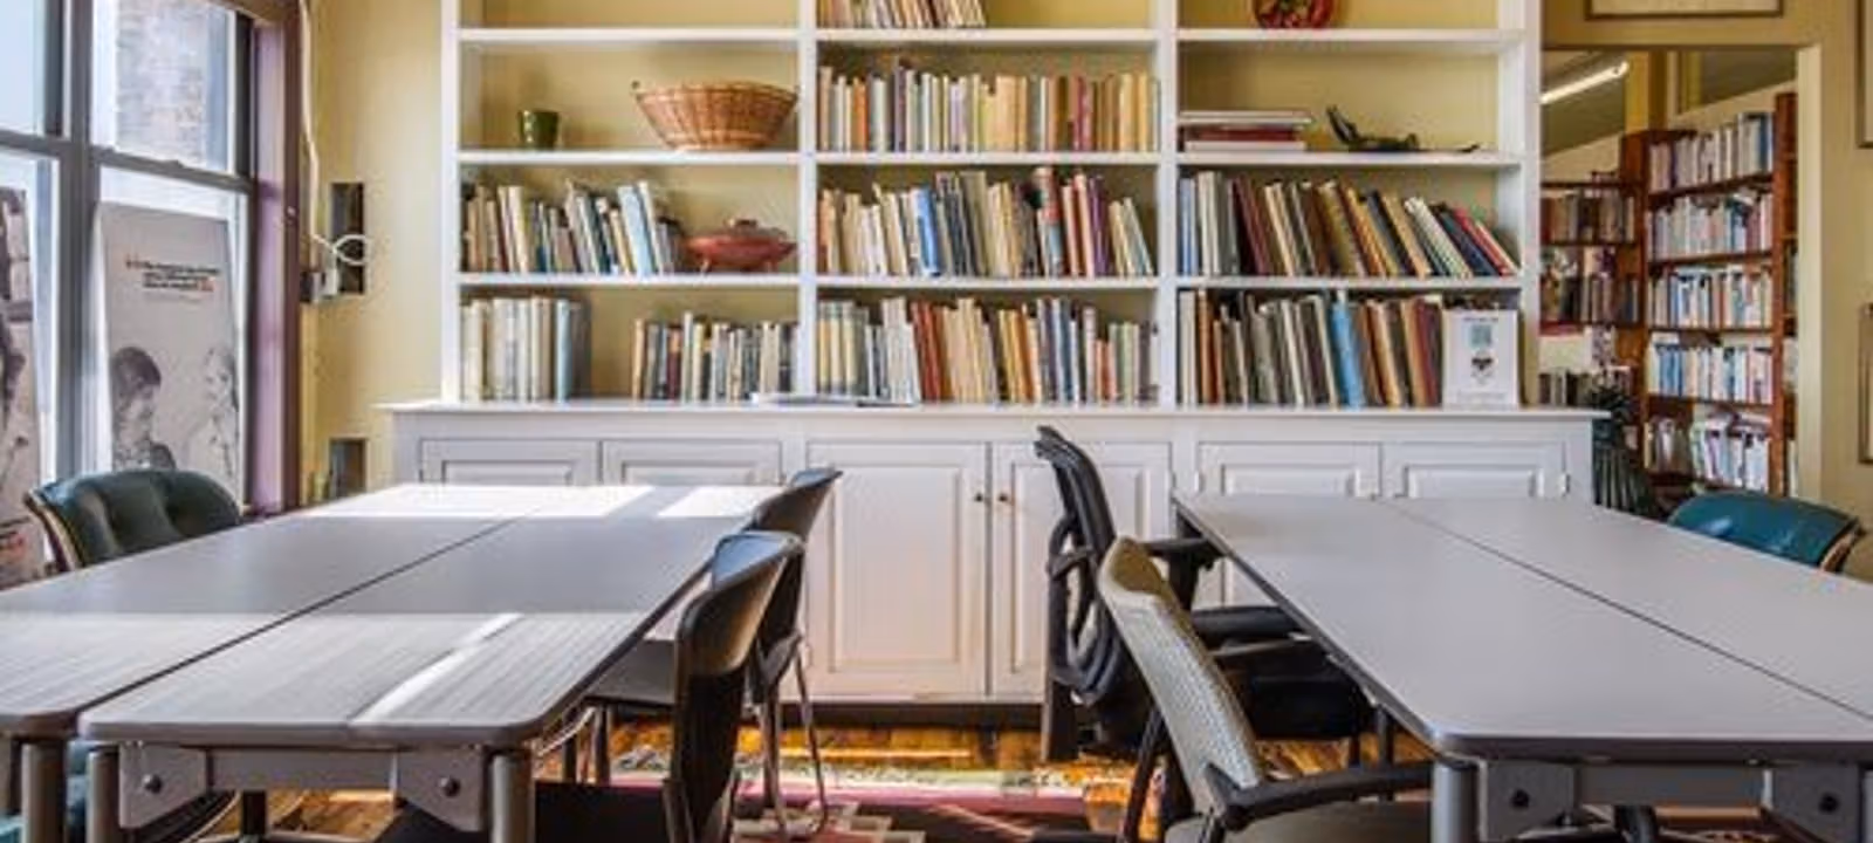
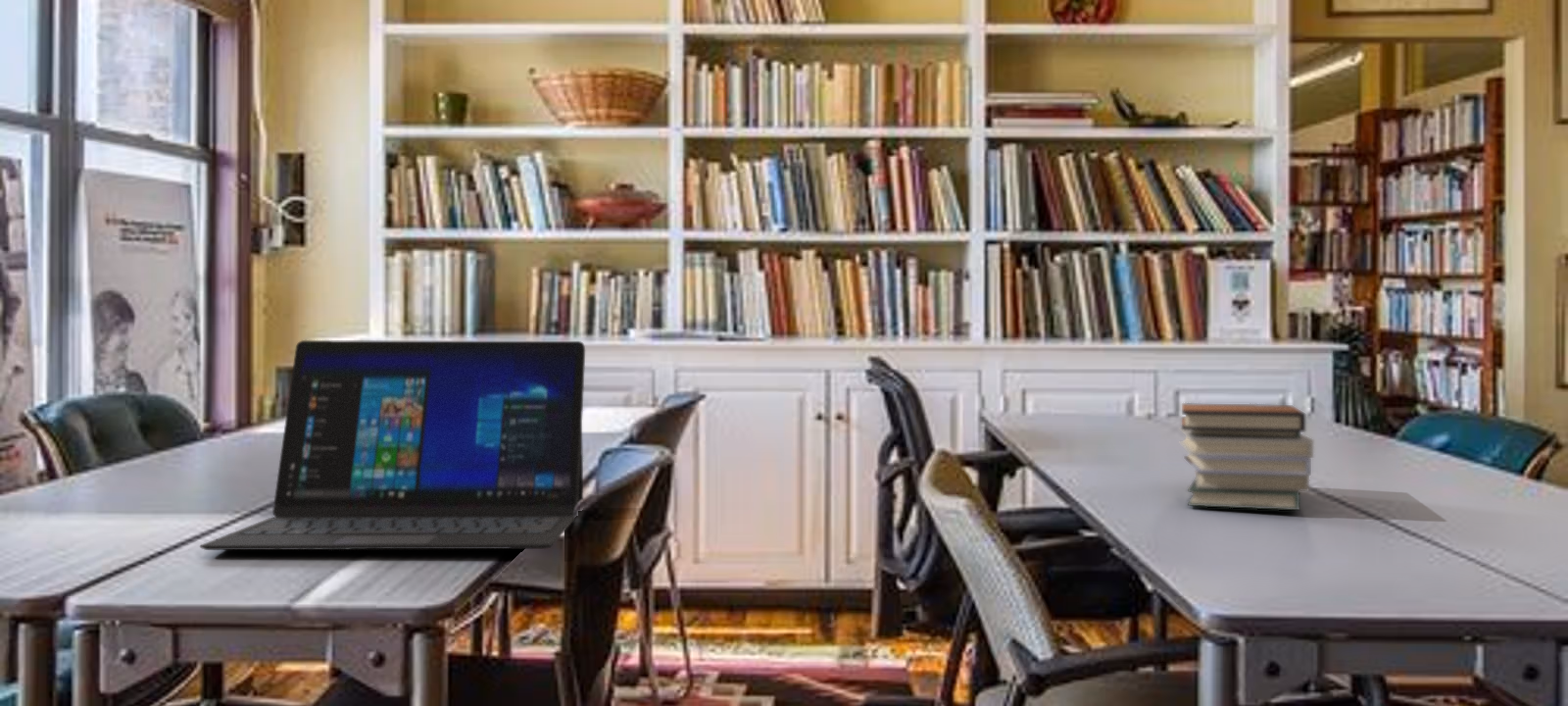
+ book stack [1179,402,1314,511]
+ laptop [199,339,586,551]
